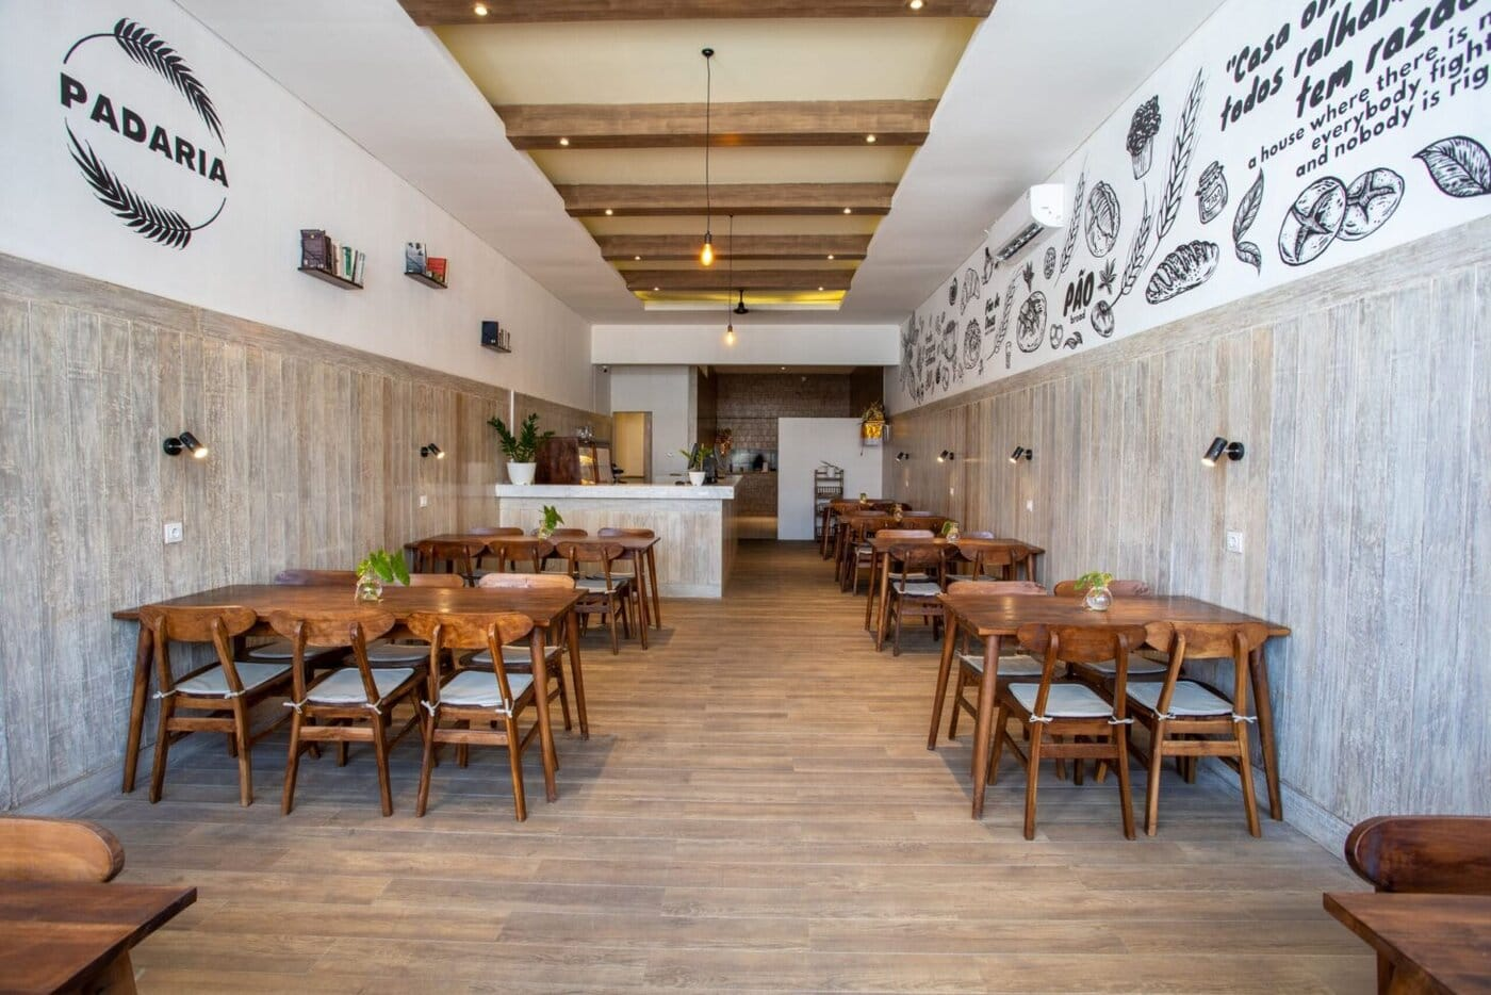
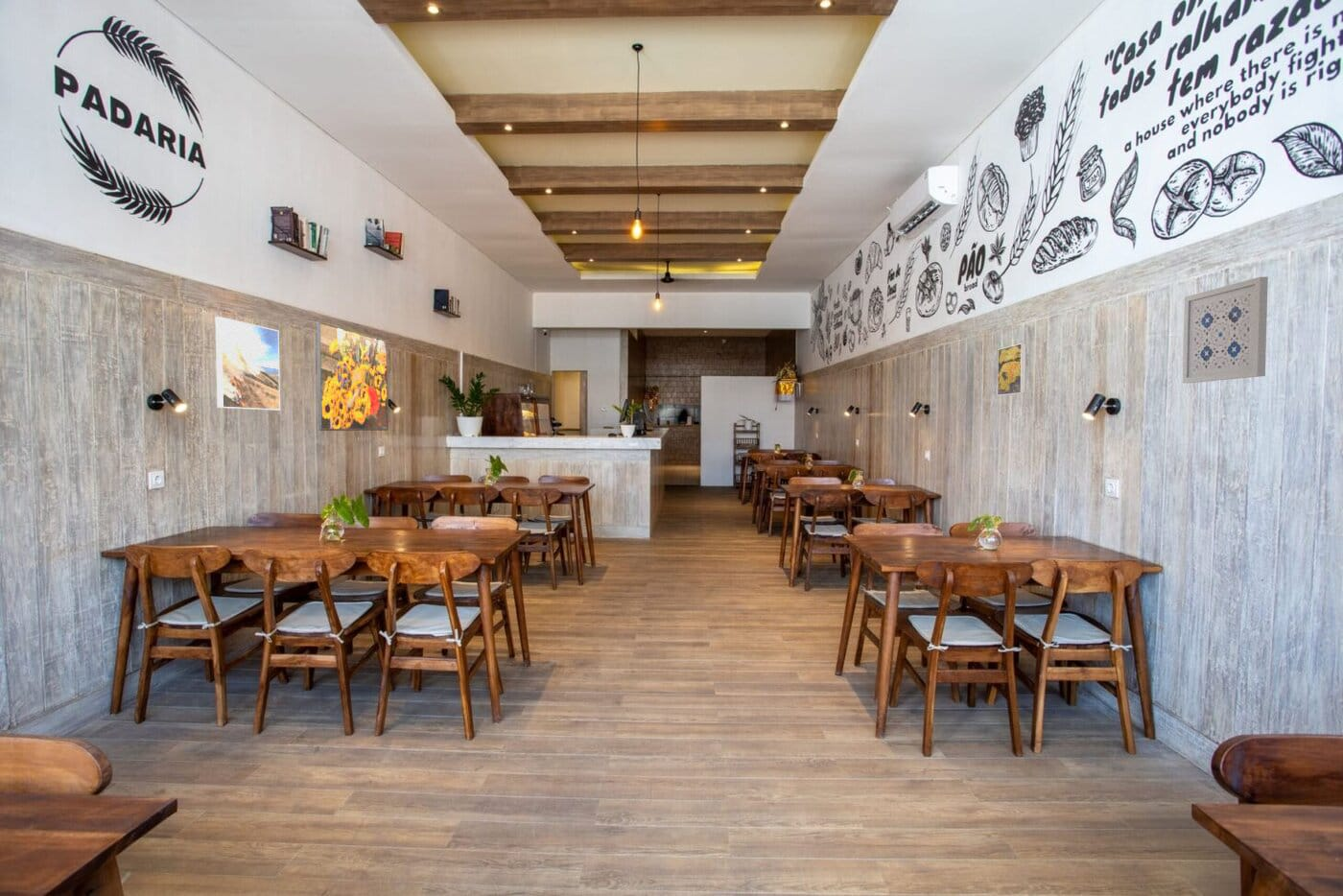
+ wall art [1182,276,1269,384]
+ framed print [316,319,389,432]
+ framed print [997,342,1027,397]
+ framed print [215,316,281,411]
